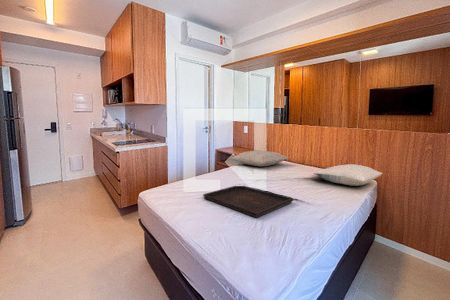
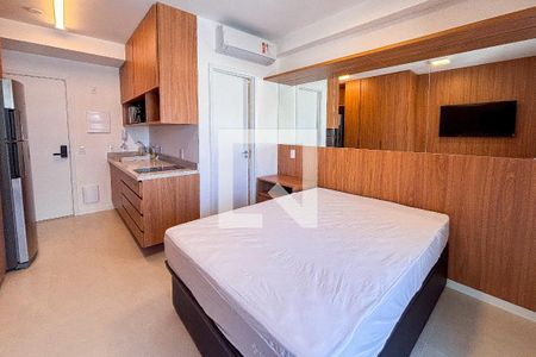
- pillow [313,163,383,187]
- serving tray [202,185,294,219]
- pillow [229,149,290,168]
